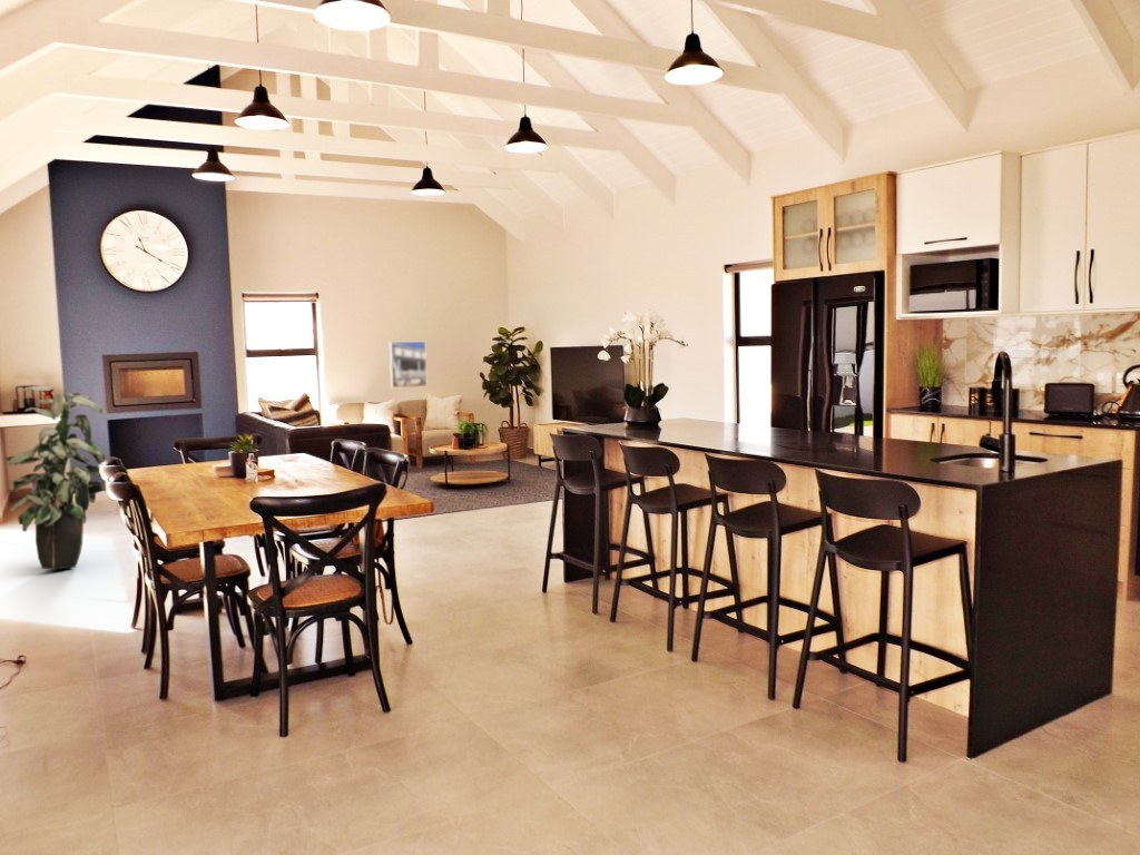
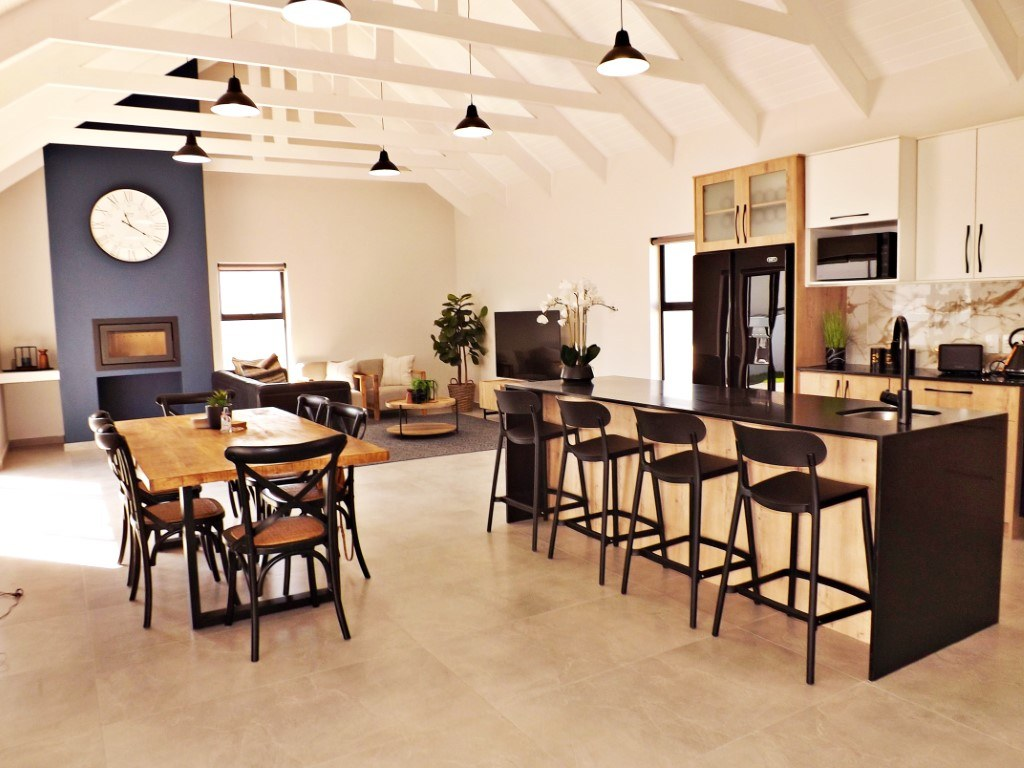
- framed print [389,341,428,389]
- indoor plant [1,384,107,570]
